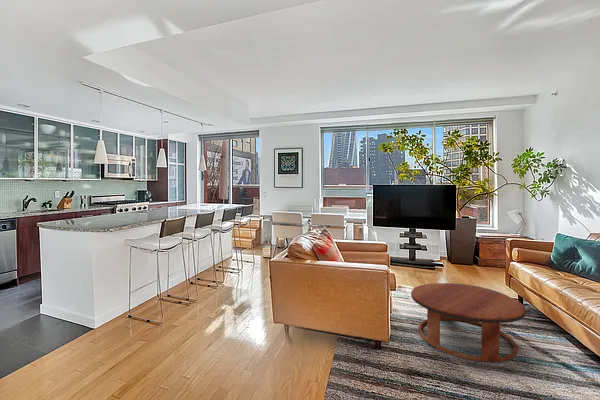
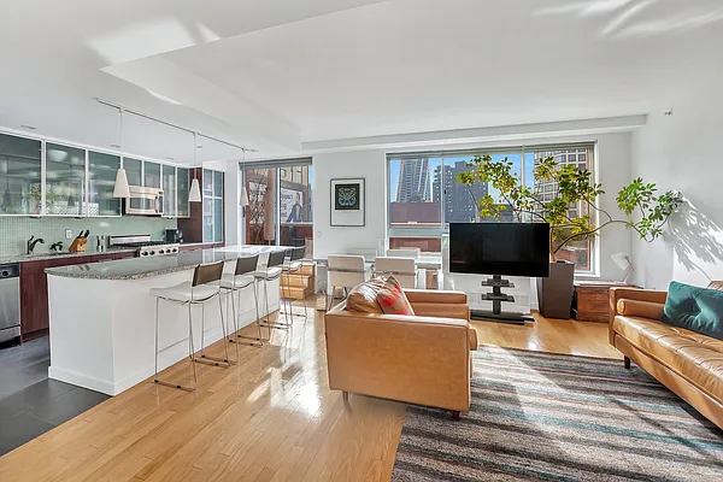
- coffee table [410,282,527,363]
